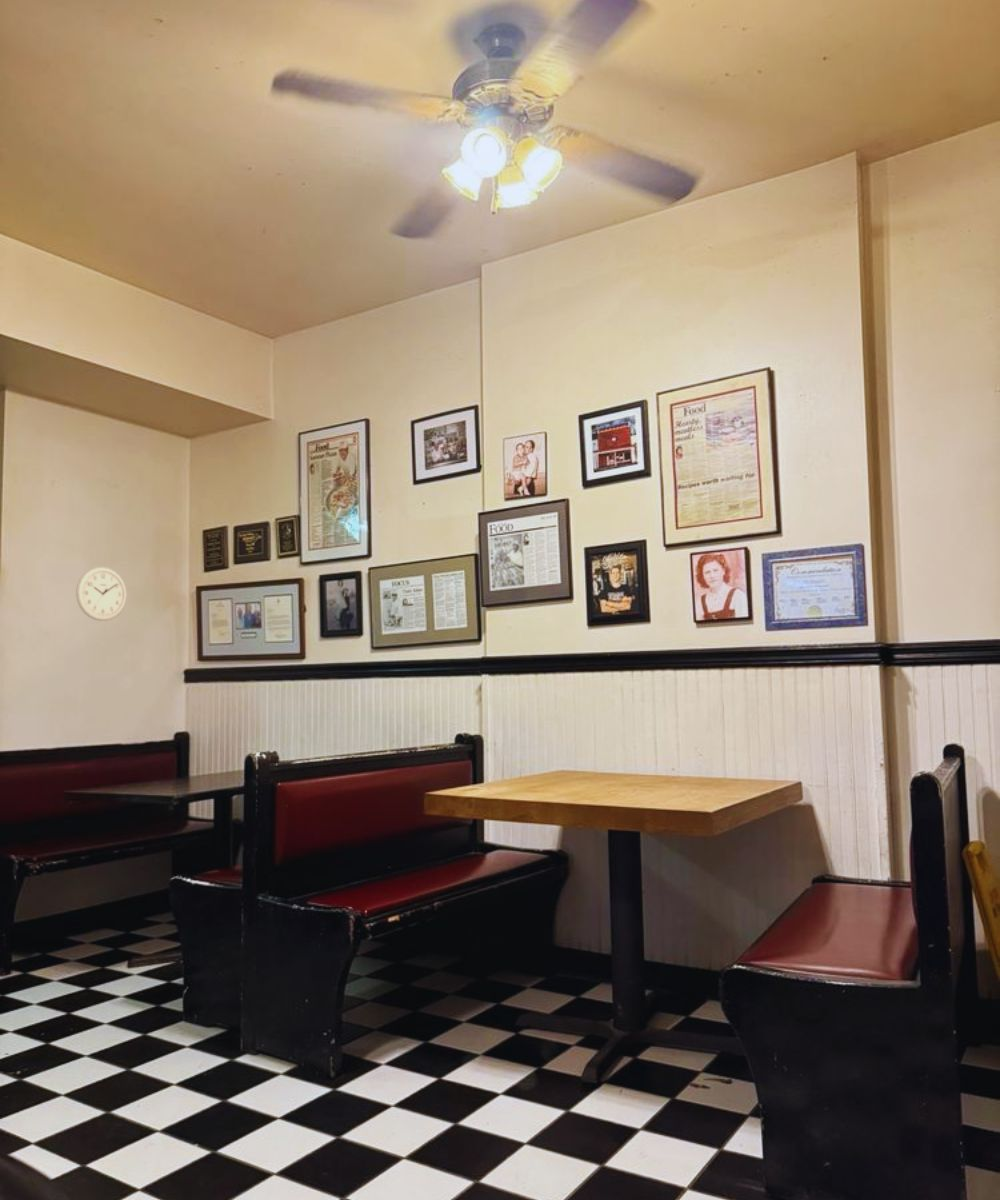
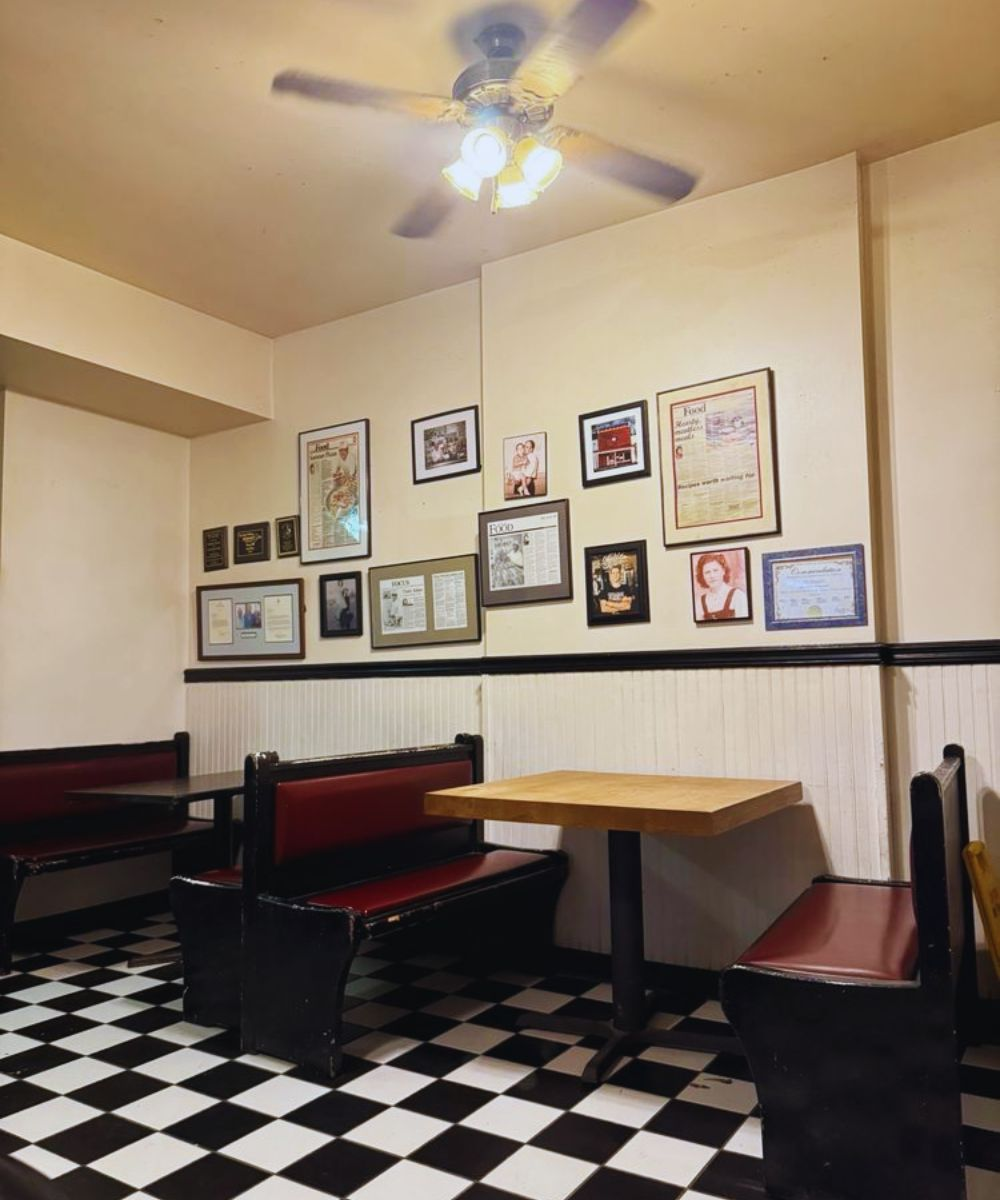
- wall clock [75,566,128,622]
